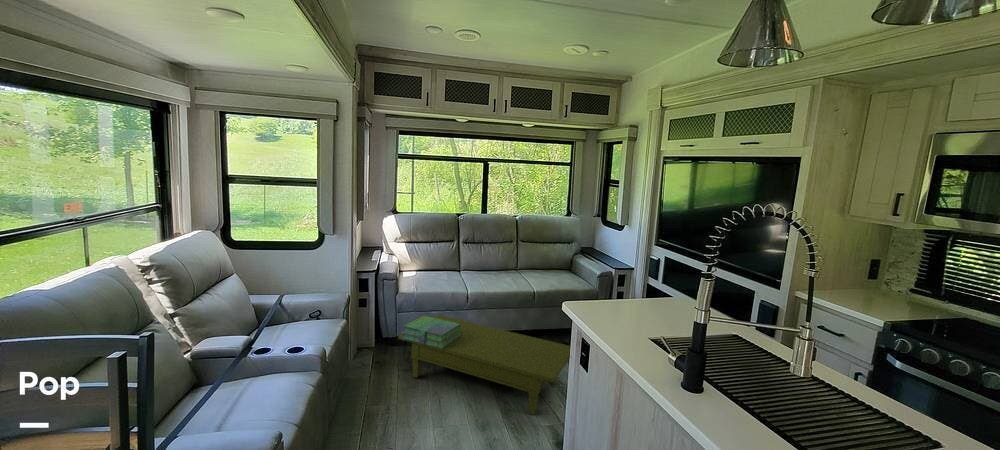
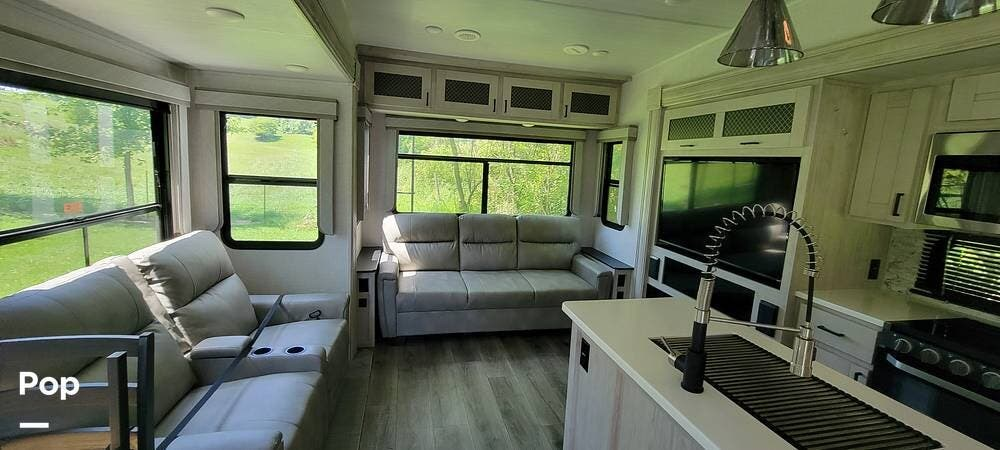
- stack of books [400,315,462,349]
- coffee table [397,314,571,416]
